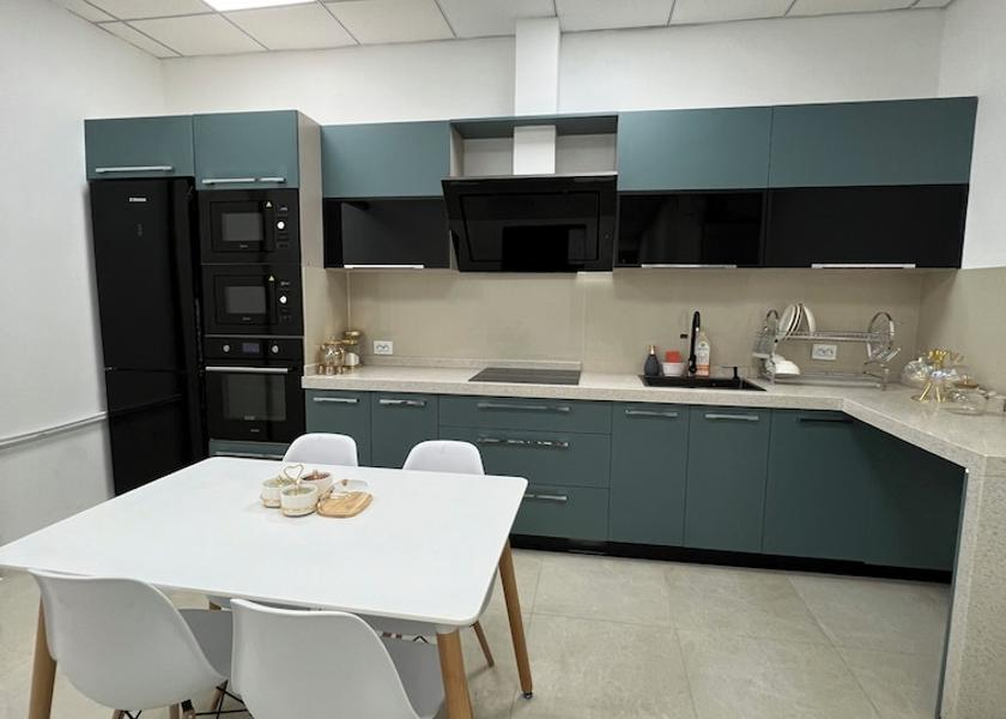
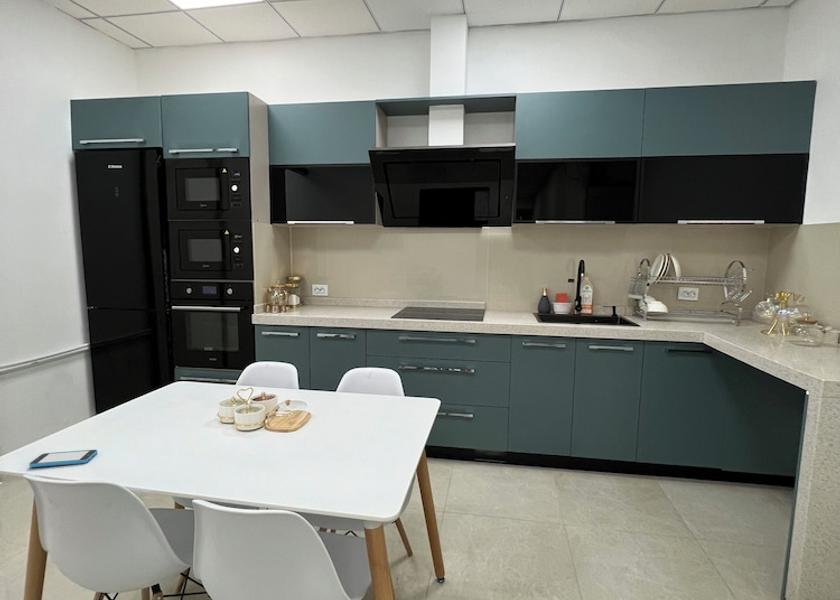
+ smartphone [28,449,98,468]
